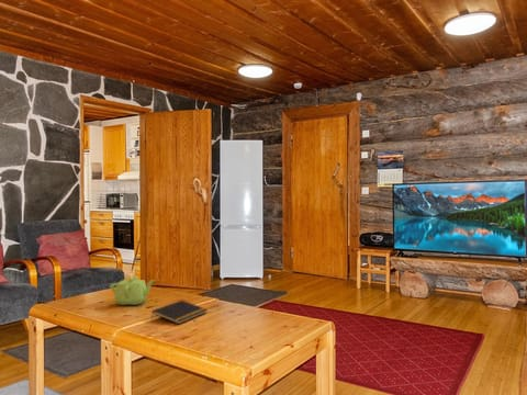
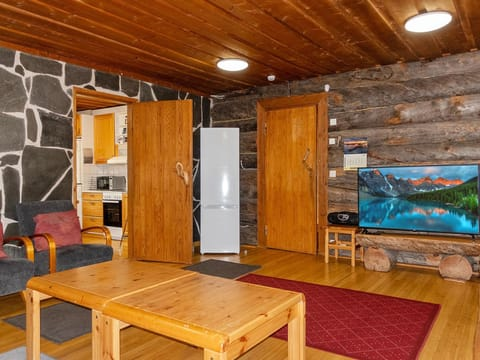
- notepad [150,300,209,325]
- teapot [109,275,157,306]
